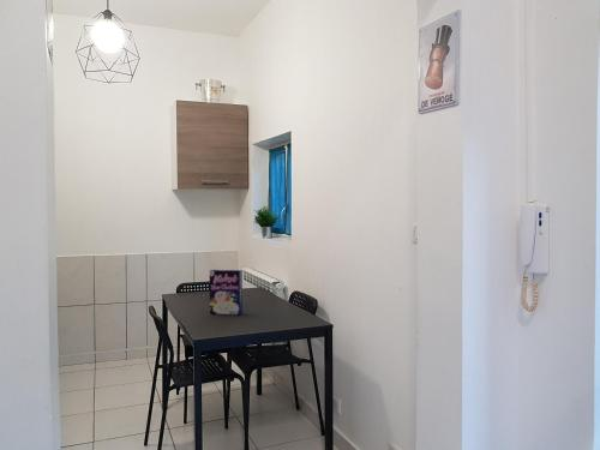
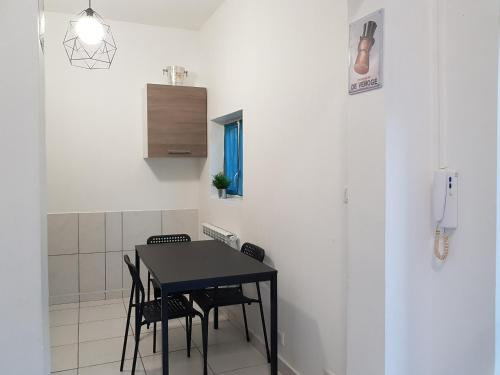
- cereal box [209,269,244,316]
